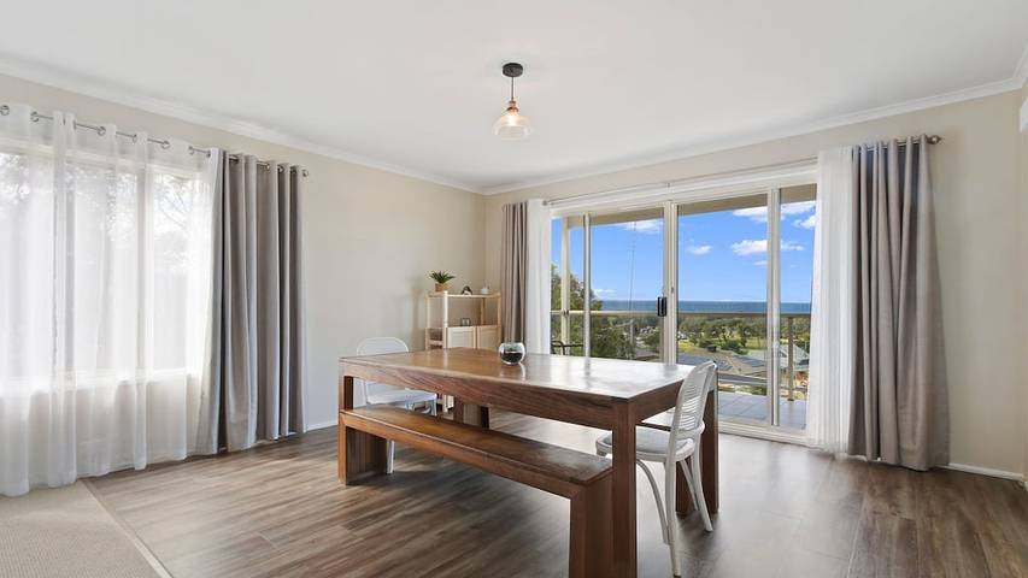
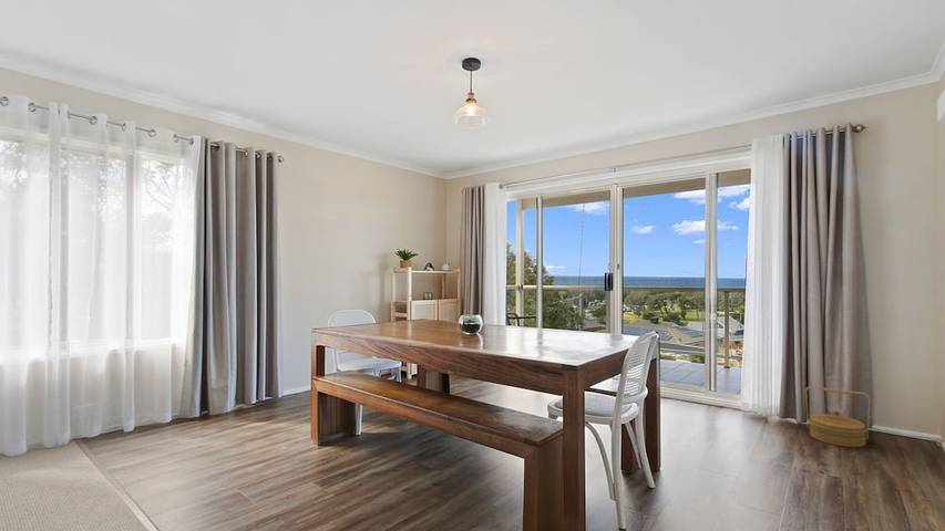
+ basket [804,385,871,448]
